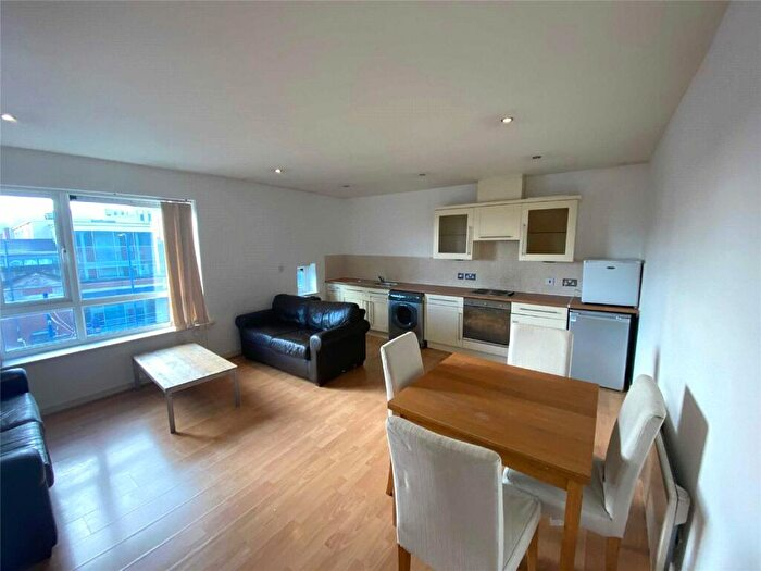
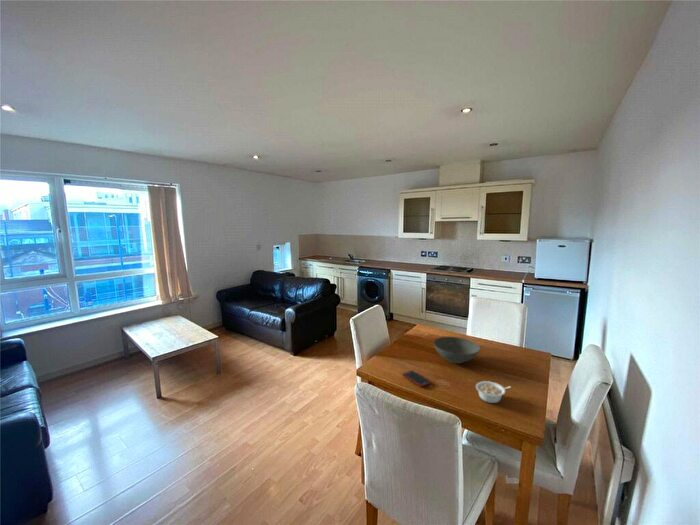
+ legume [475,380,512,404]
+ bowl [432,336,481,365]
+ cell phone [402,369,432,388]
